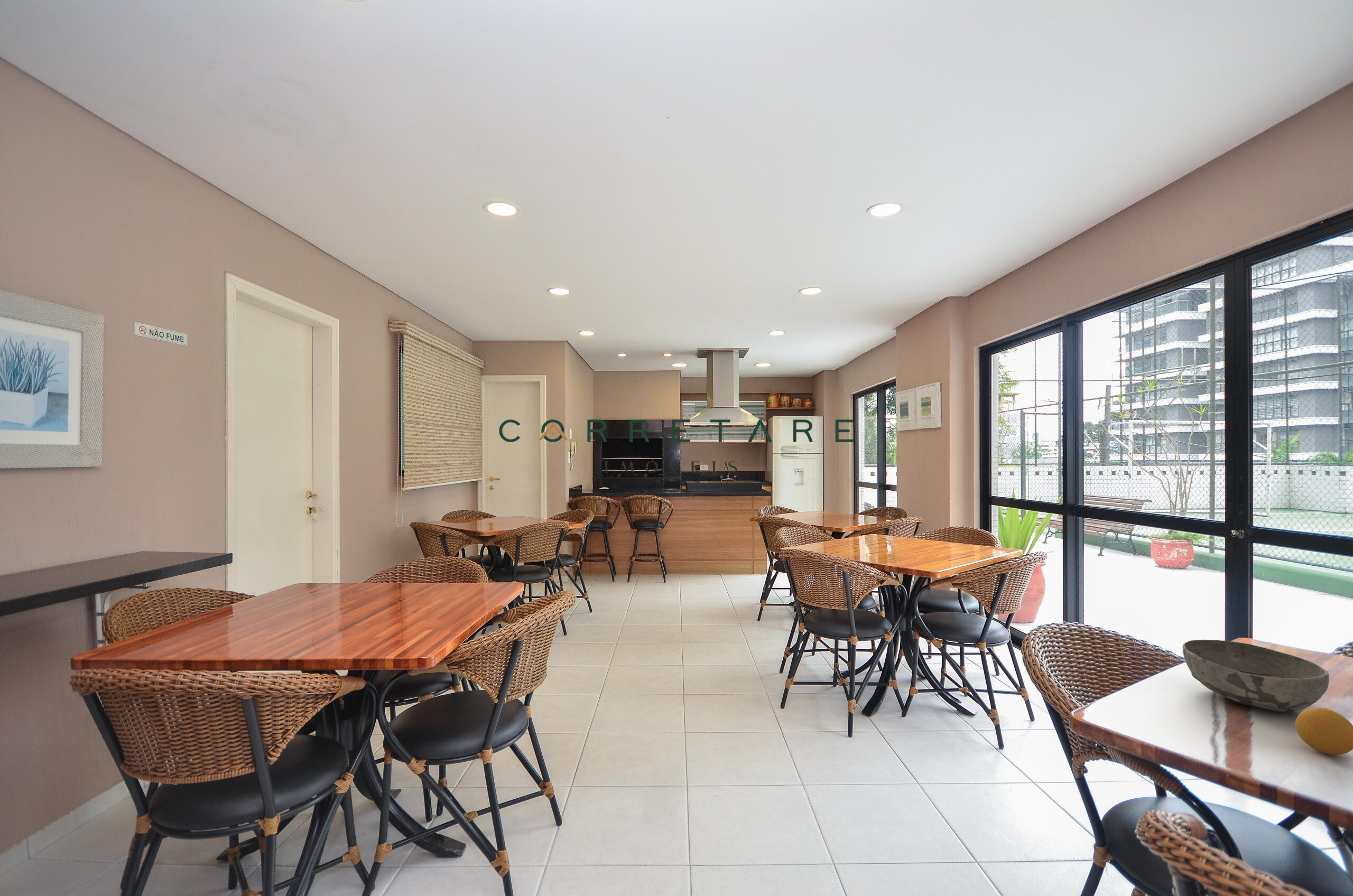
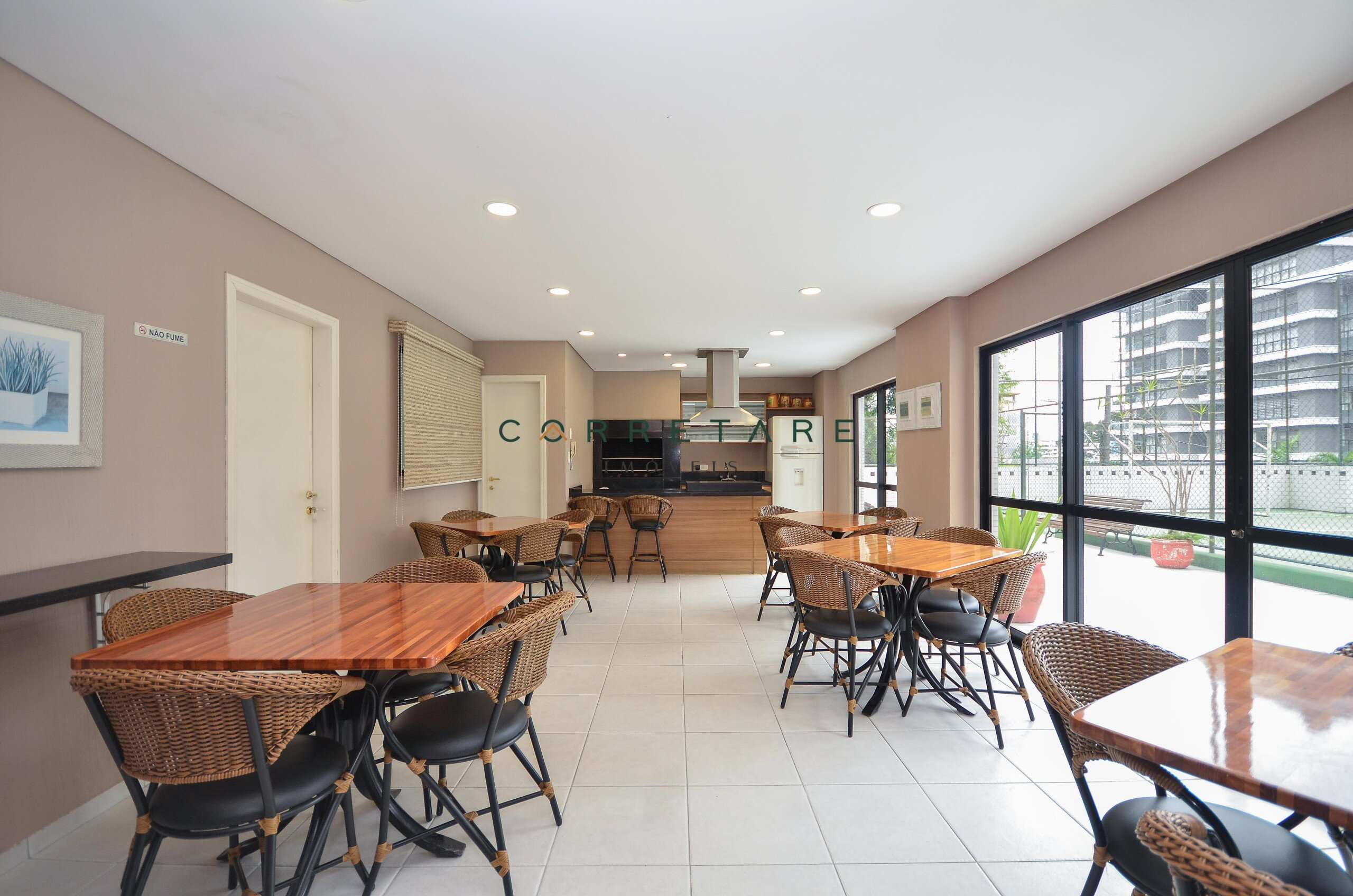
- fruit [1295,707,1353,755]
- bowl [1182,639,1329,712]
